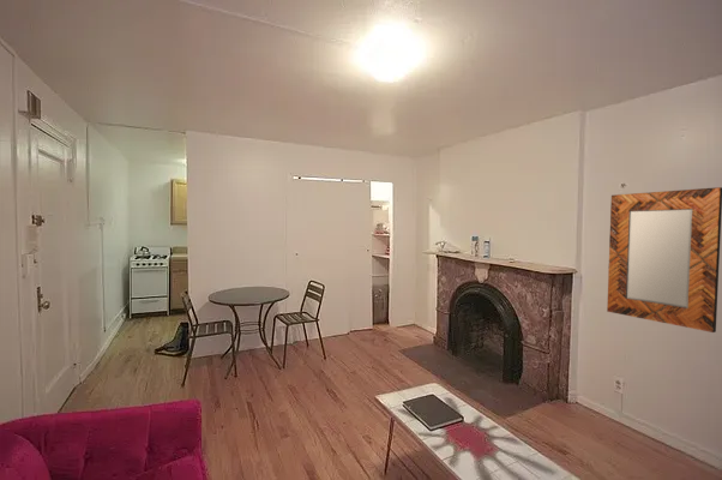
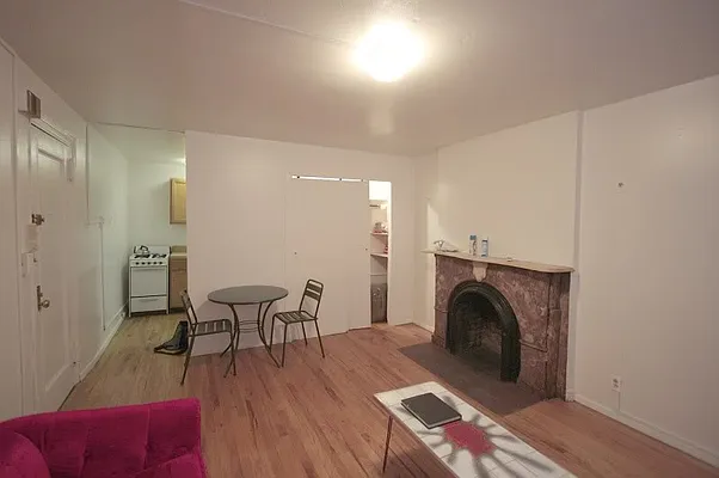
- home mirror [606,186,722,334]
